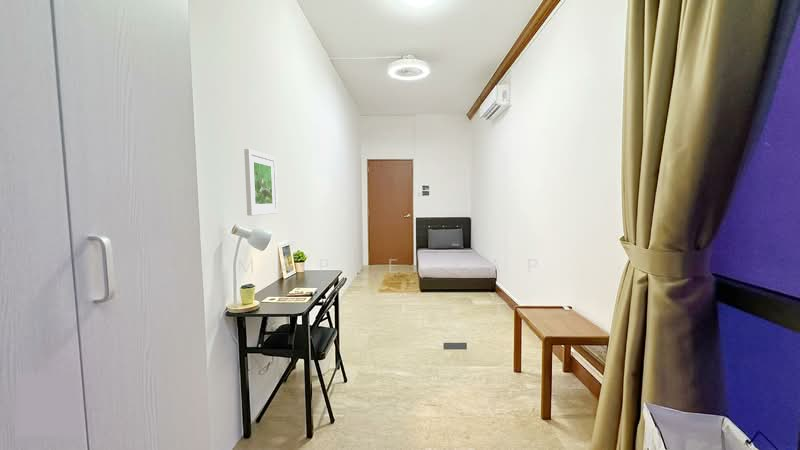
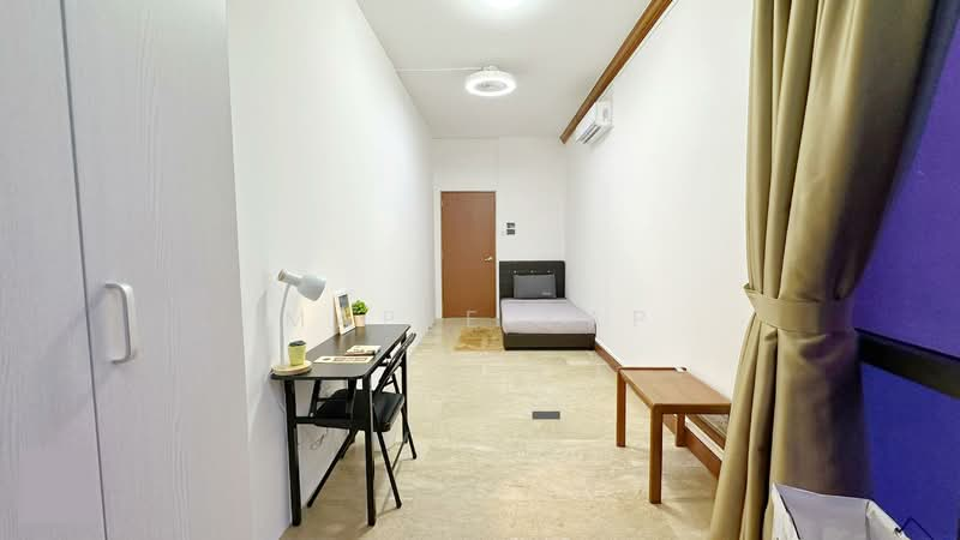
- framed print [243,148,279,217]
